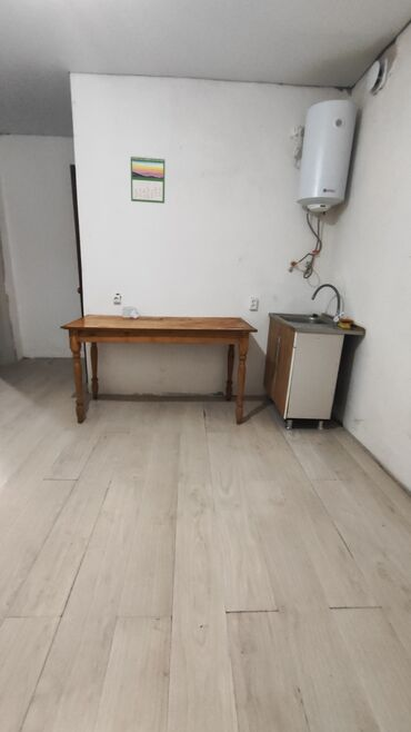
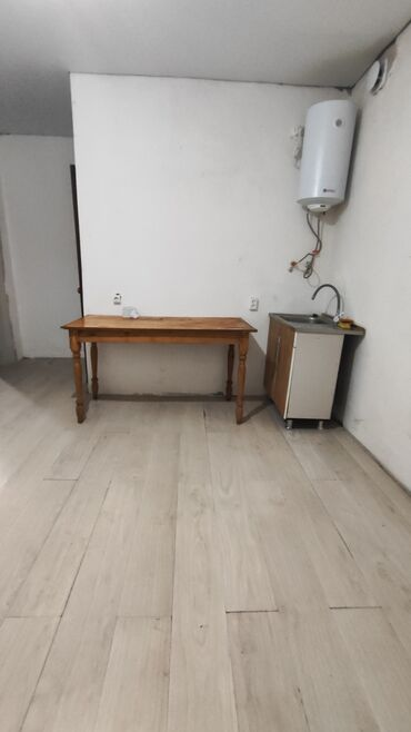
- calendar [130,155,167,205]
